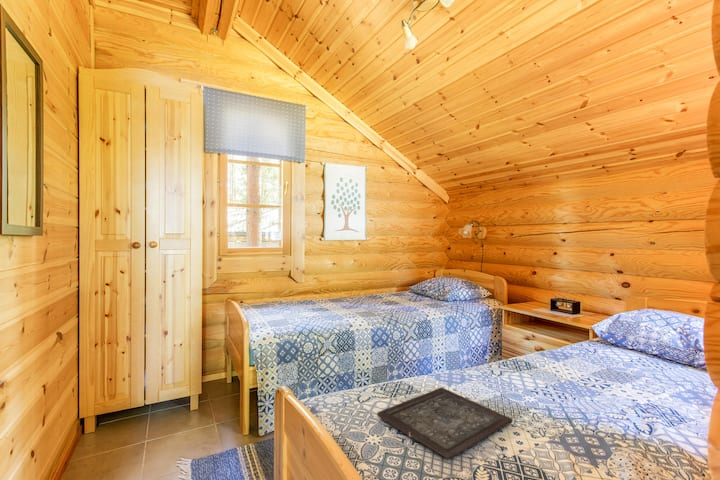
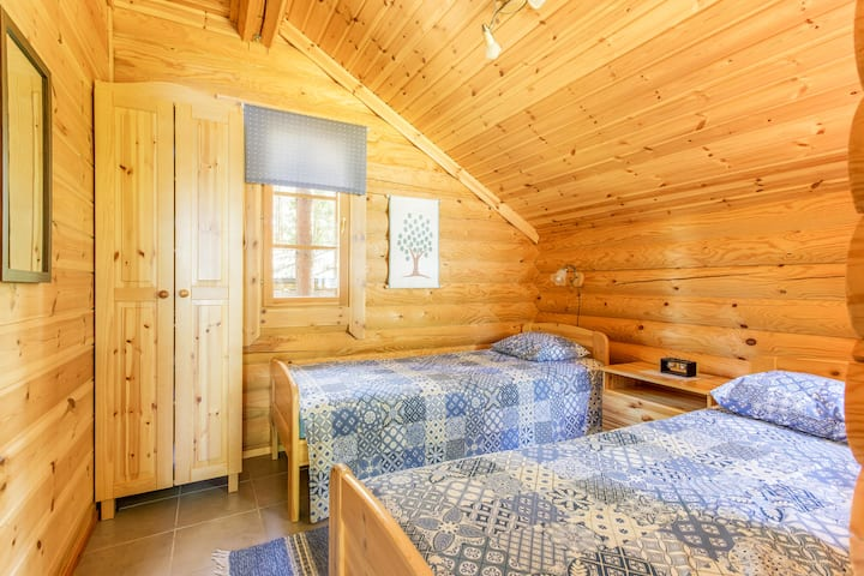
- tray [376,387,514,460]
